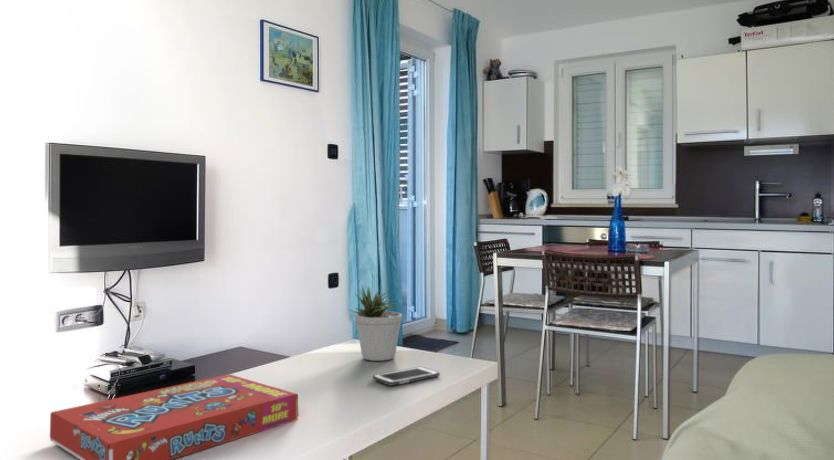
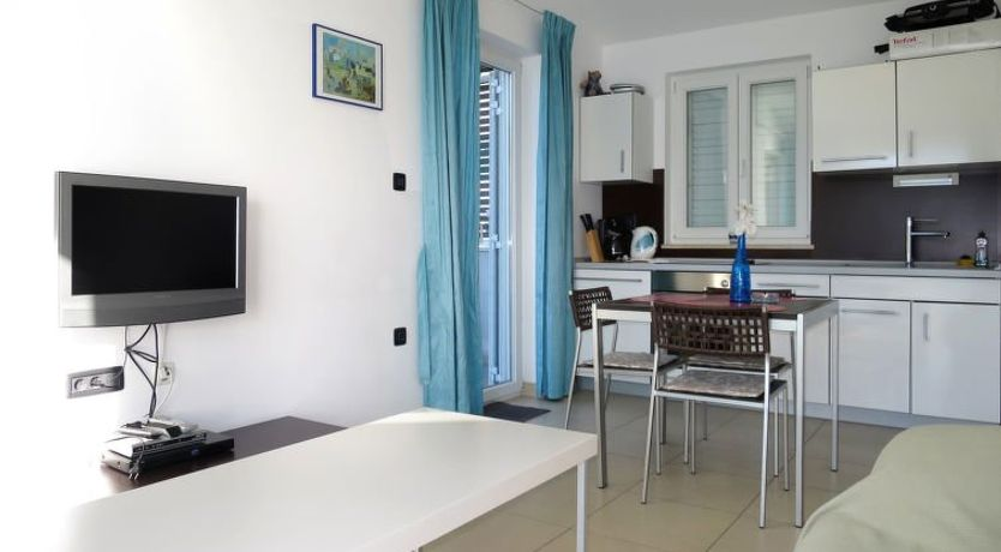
- cell phone [372,366,441,387]
- potted plant [348,285,403,362]
- snack box [49,373,299,460]
